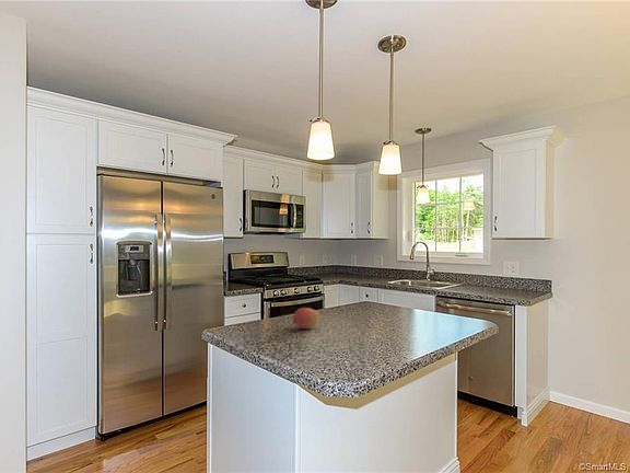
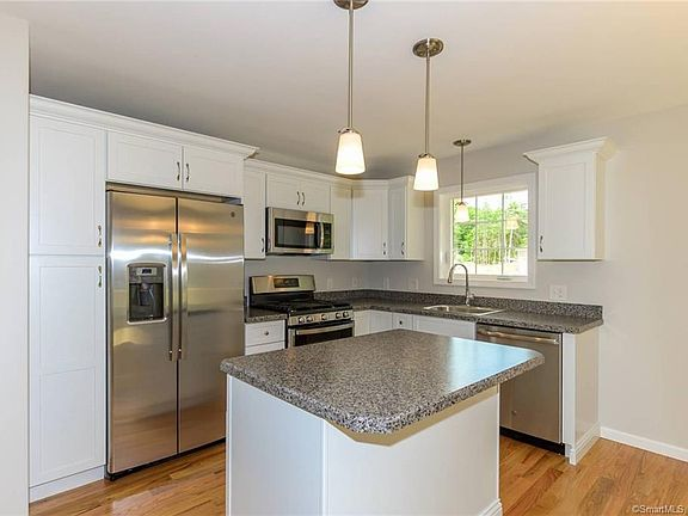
- fruit [291,307,320,330]
